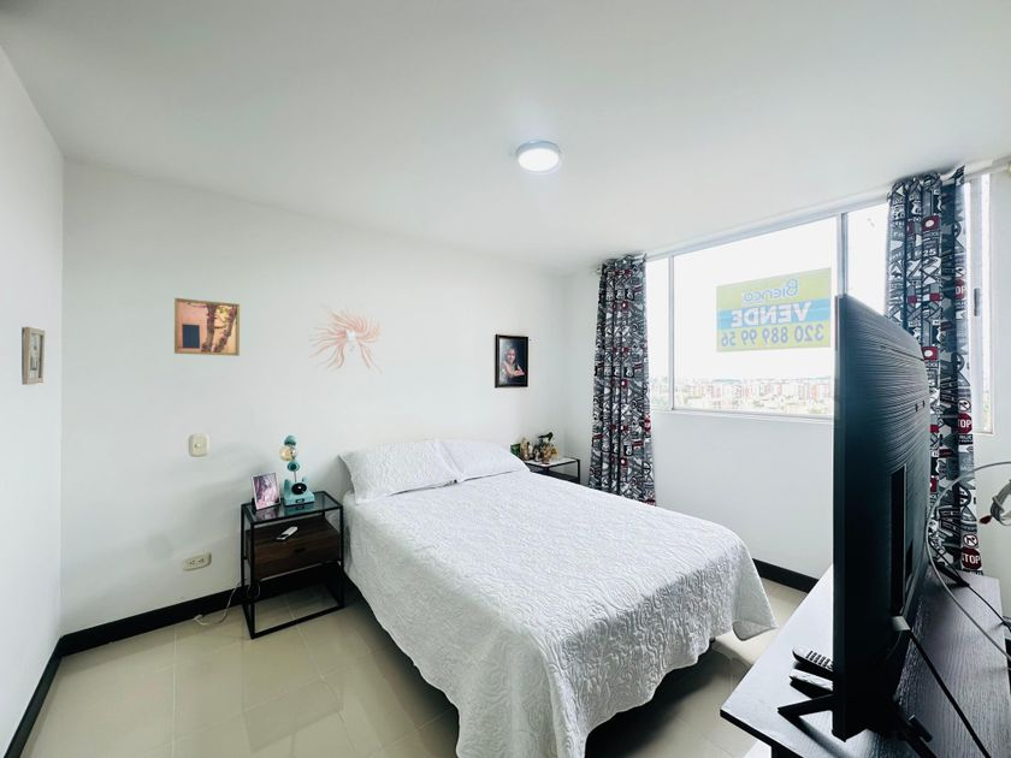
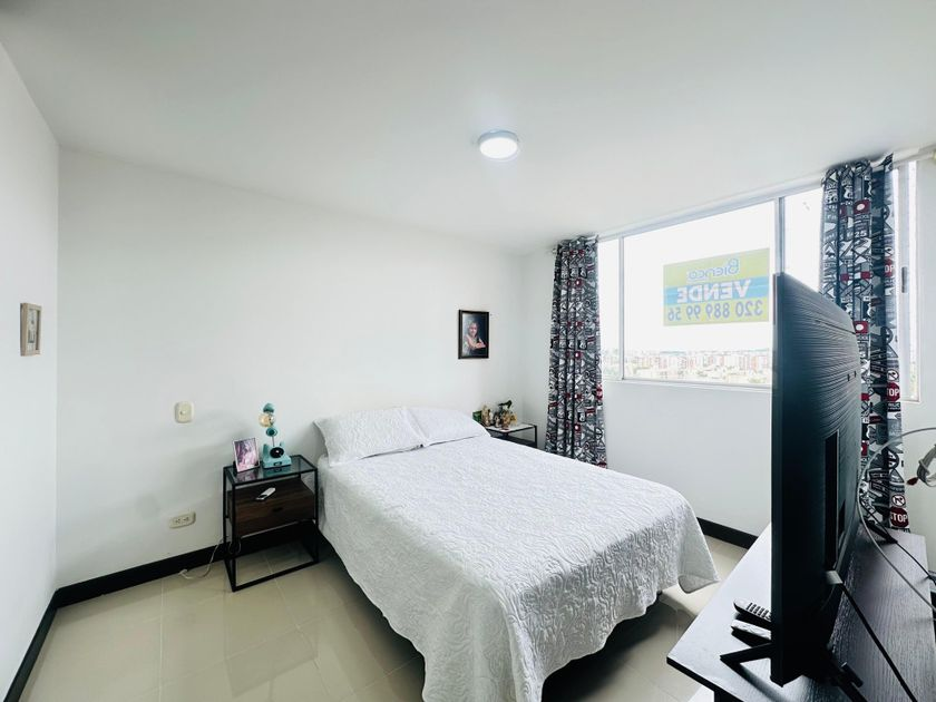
- wall sculpture [307,302,384,374]
- wall art [173,297,241,357]
